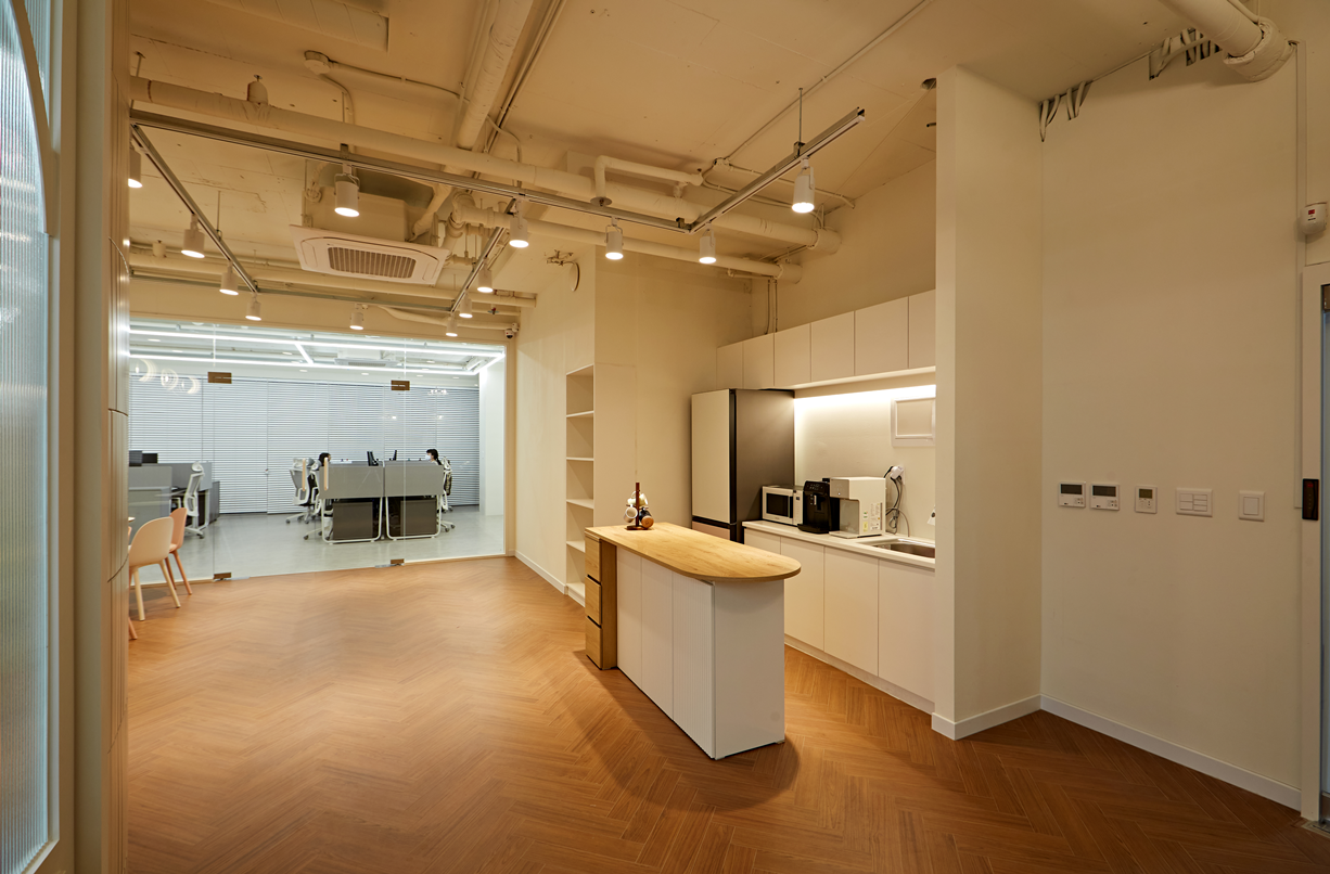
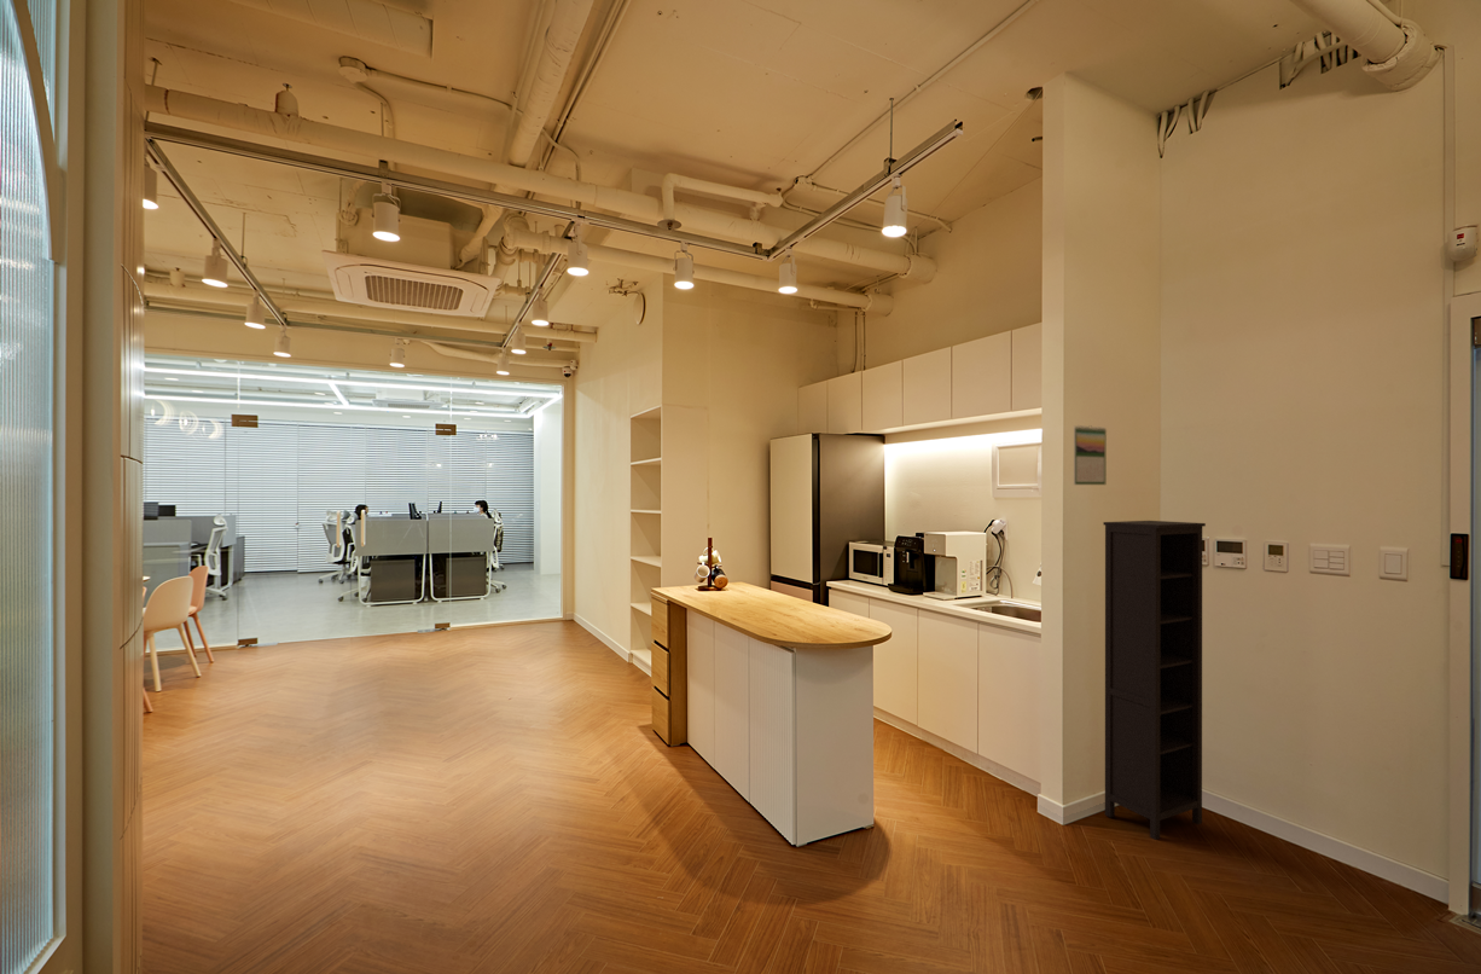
+ bookcase [1102,520,1207,841]
+ calendar [1073,424,1108,486]
